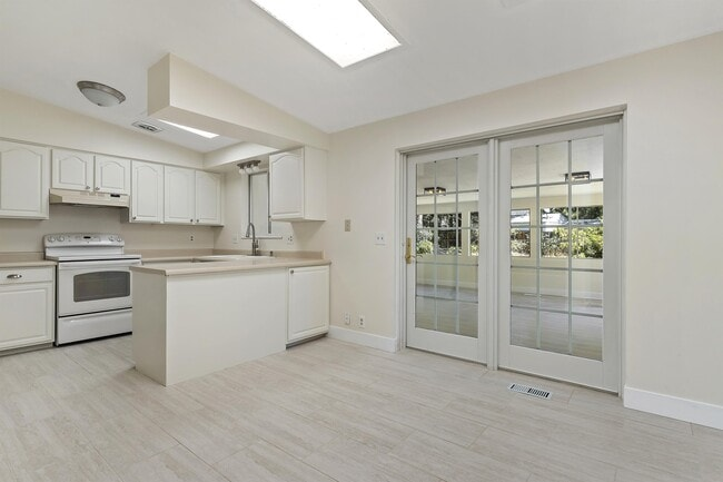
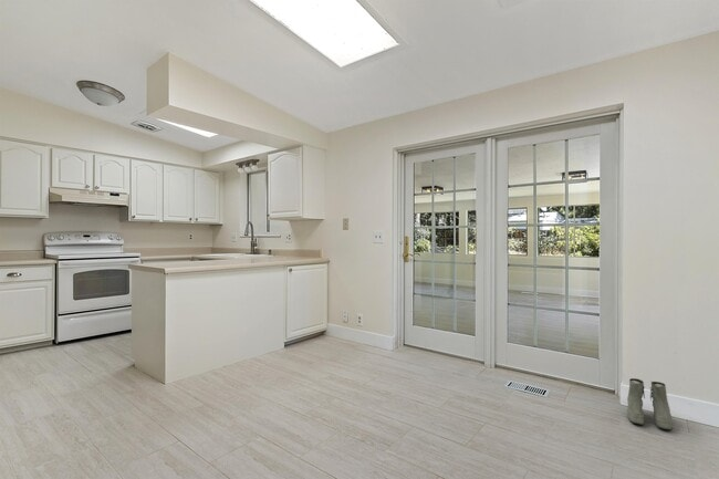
+ boots [626,377,674,430]
